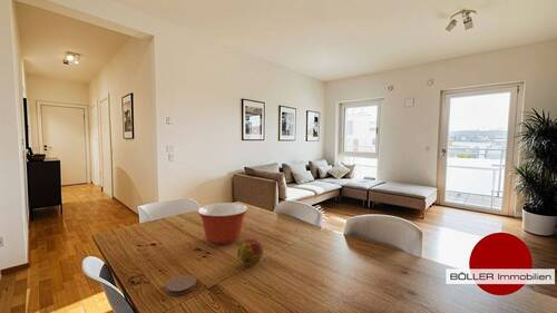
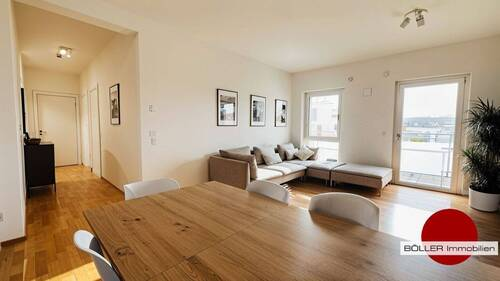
- fruit [236,237,264,266]
- mixing bowl [196,202,250,246]
- coaster [164,274,197,296]
